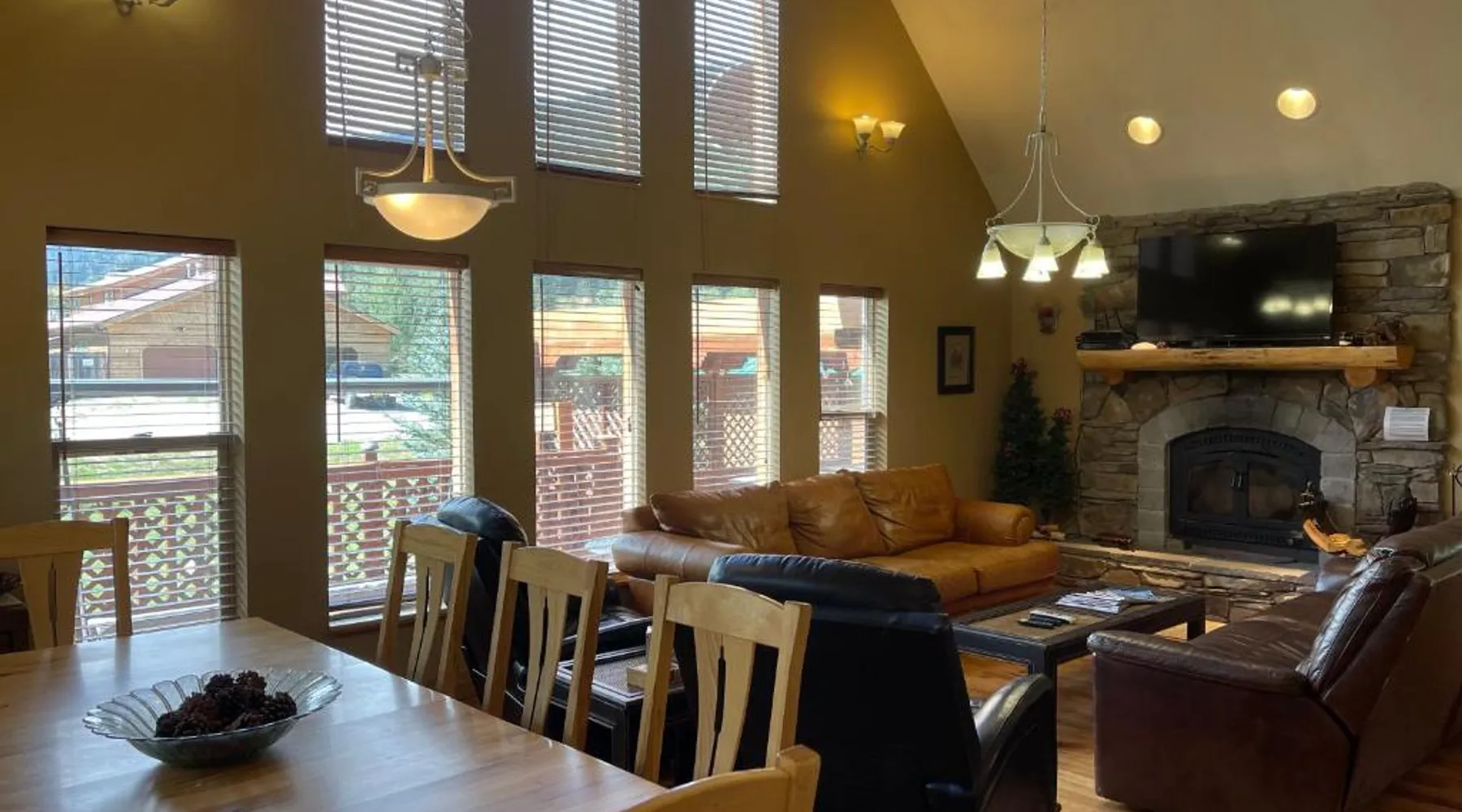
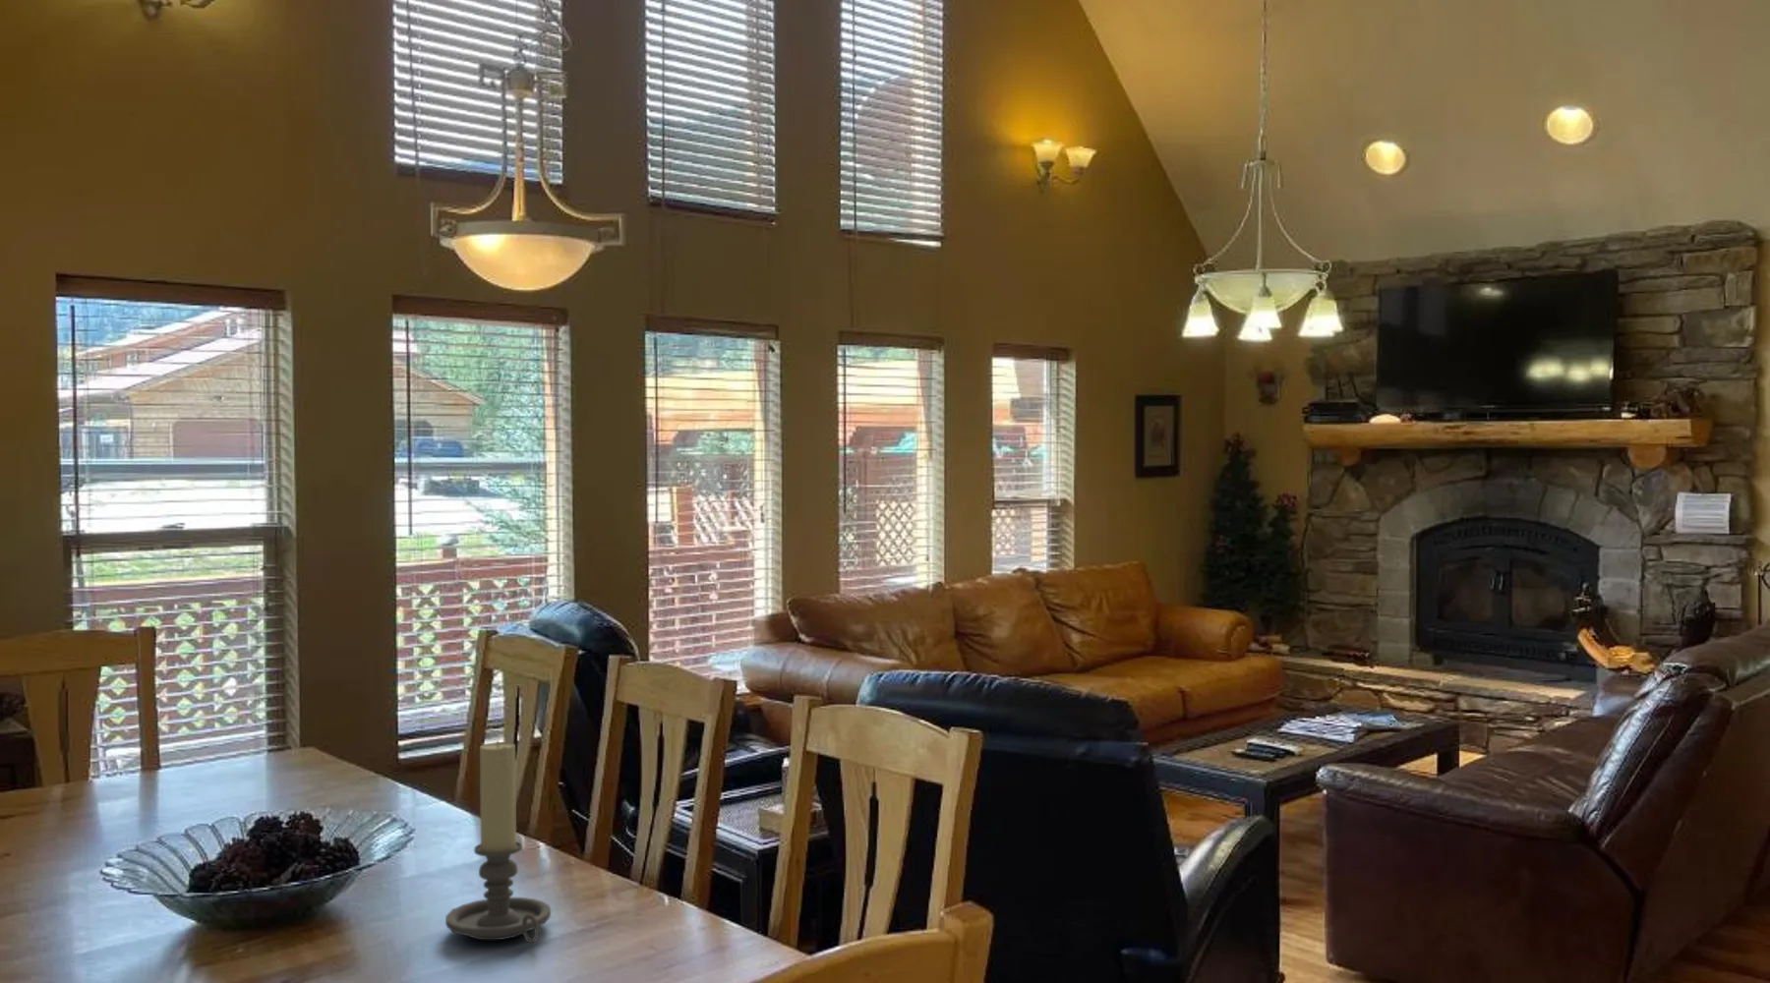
+ candle holder [444,740,552,944]
